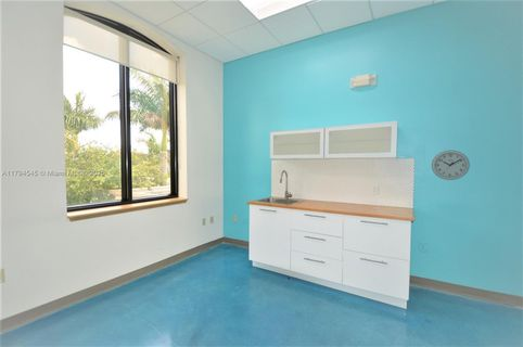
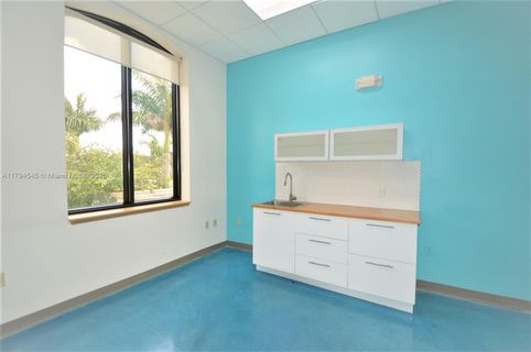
- wall clock [431,150,471,181]
